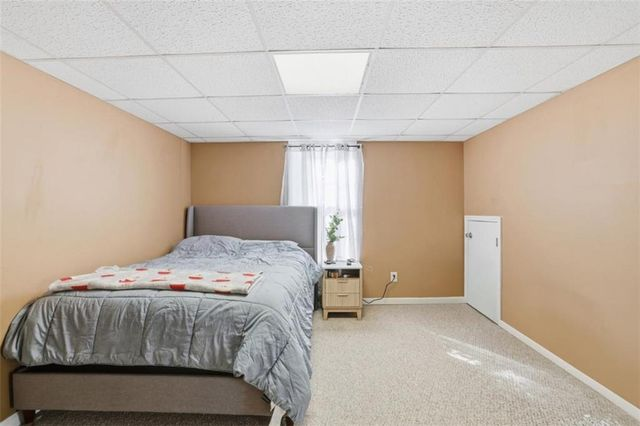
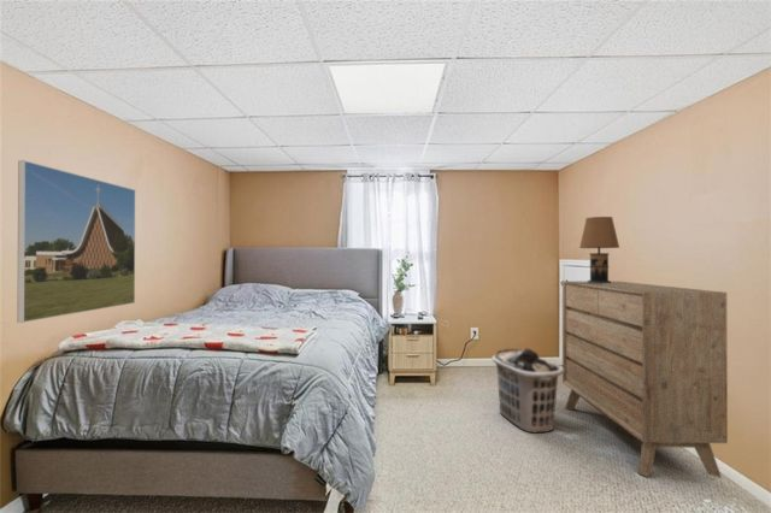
+ clothes hamper [490,347,564,434]
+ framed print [16,159,136,324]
+ table lamp [569,216,622,284]
+ dresser [561,281,729,479]
